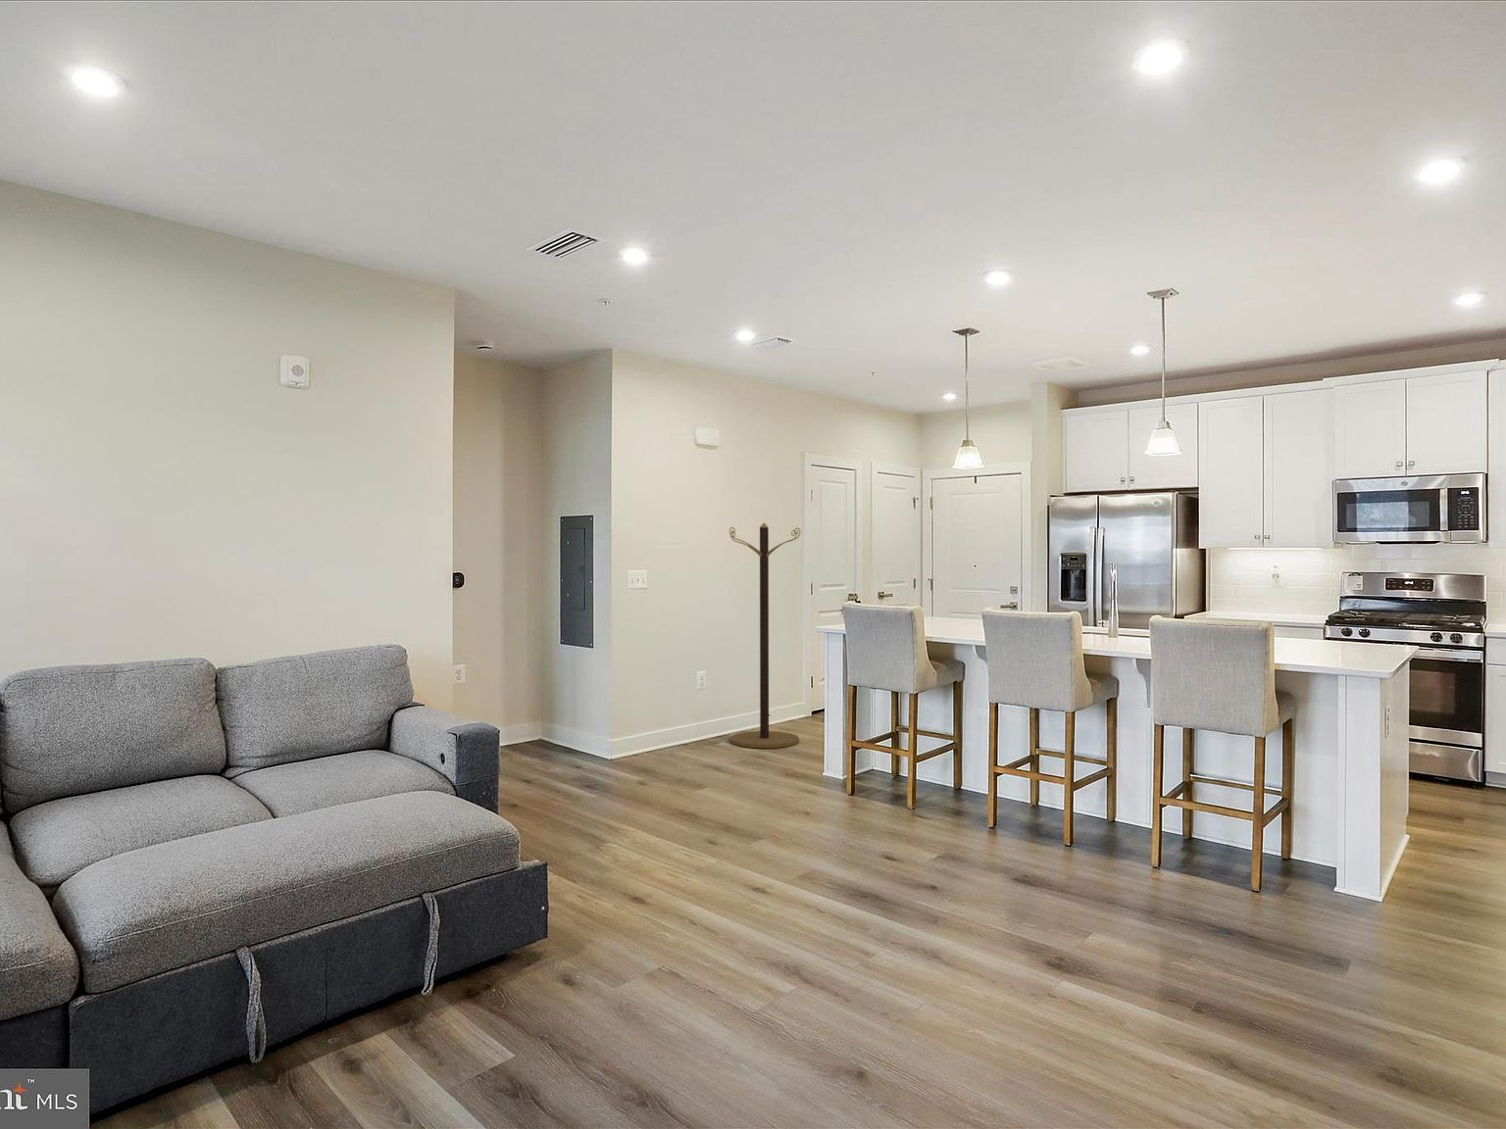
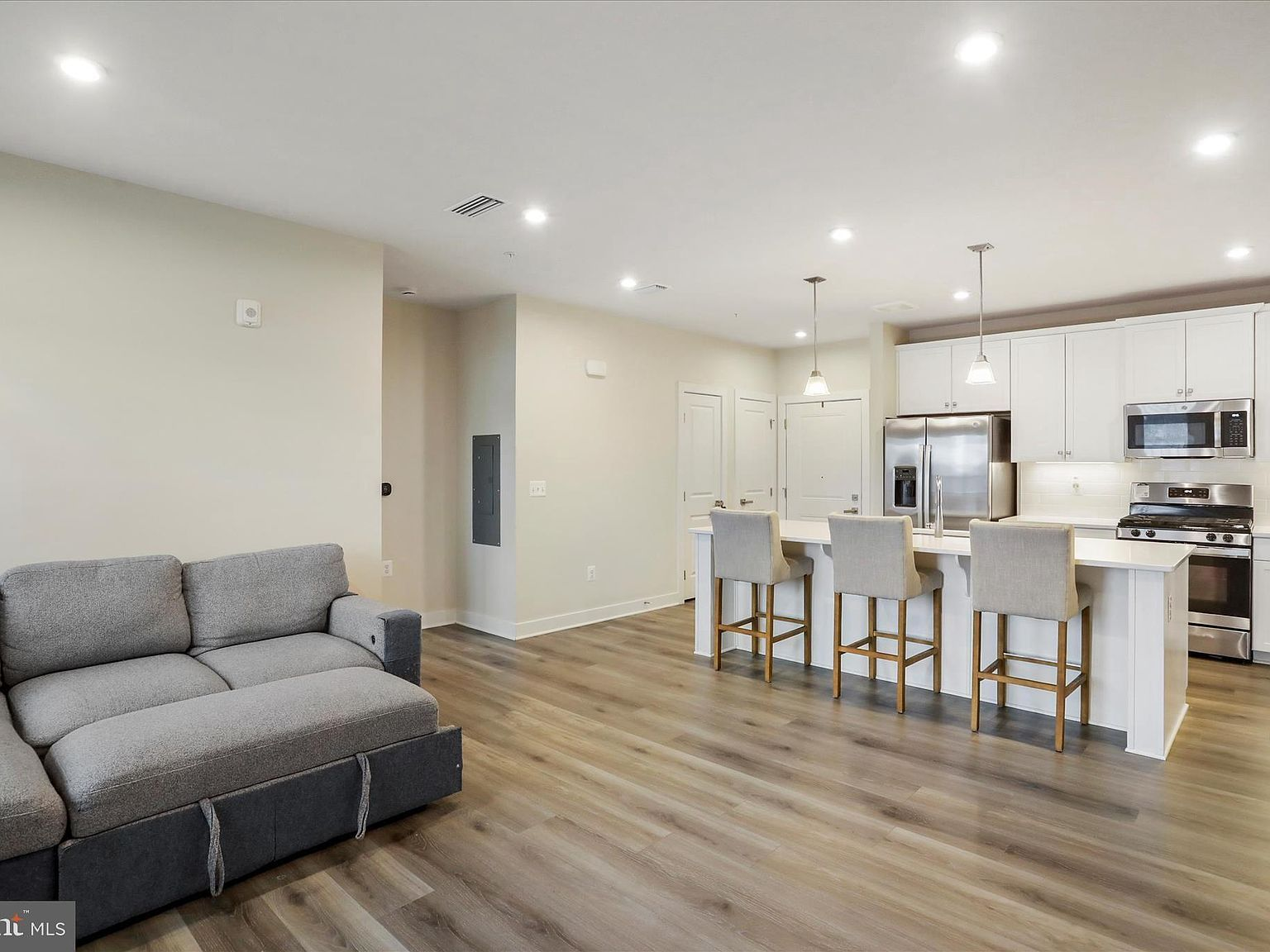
- coat rack [728,522,802,748]
